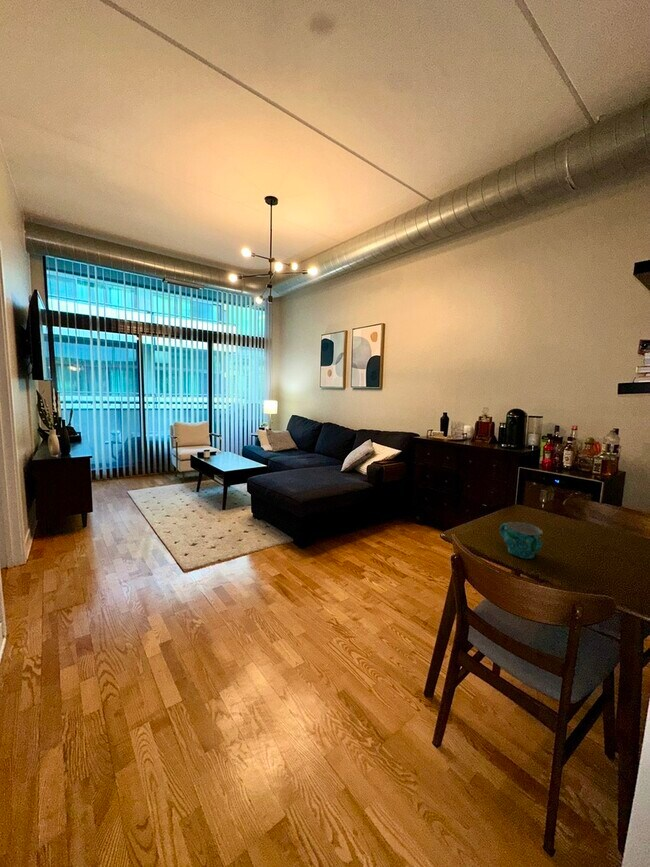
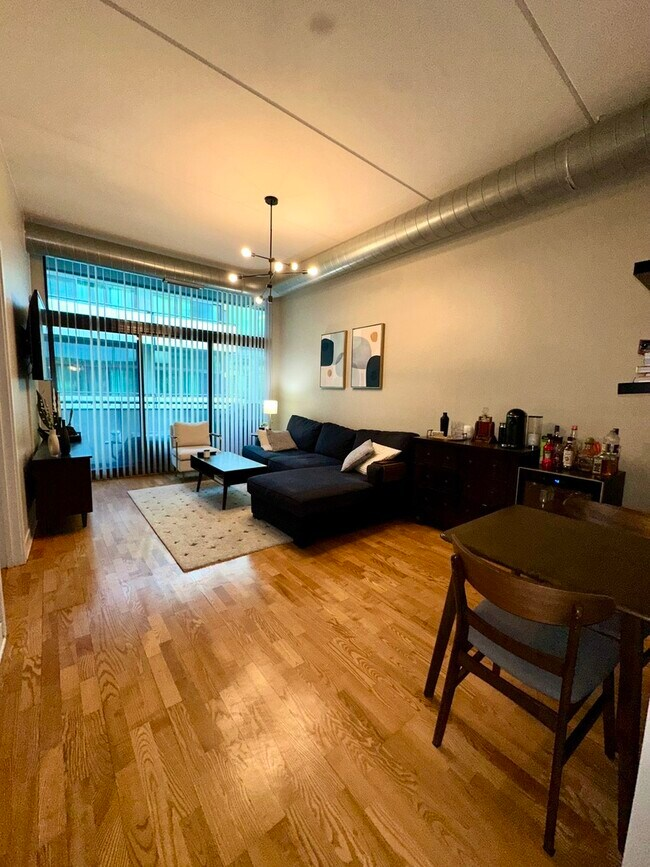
- cup [499,521,544,560]
